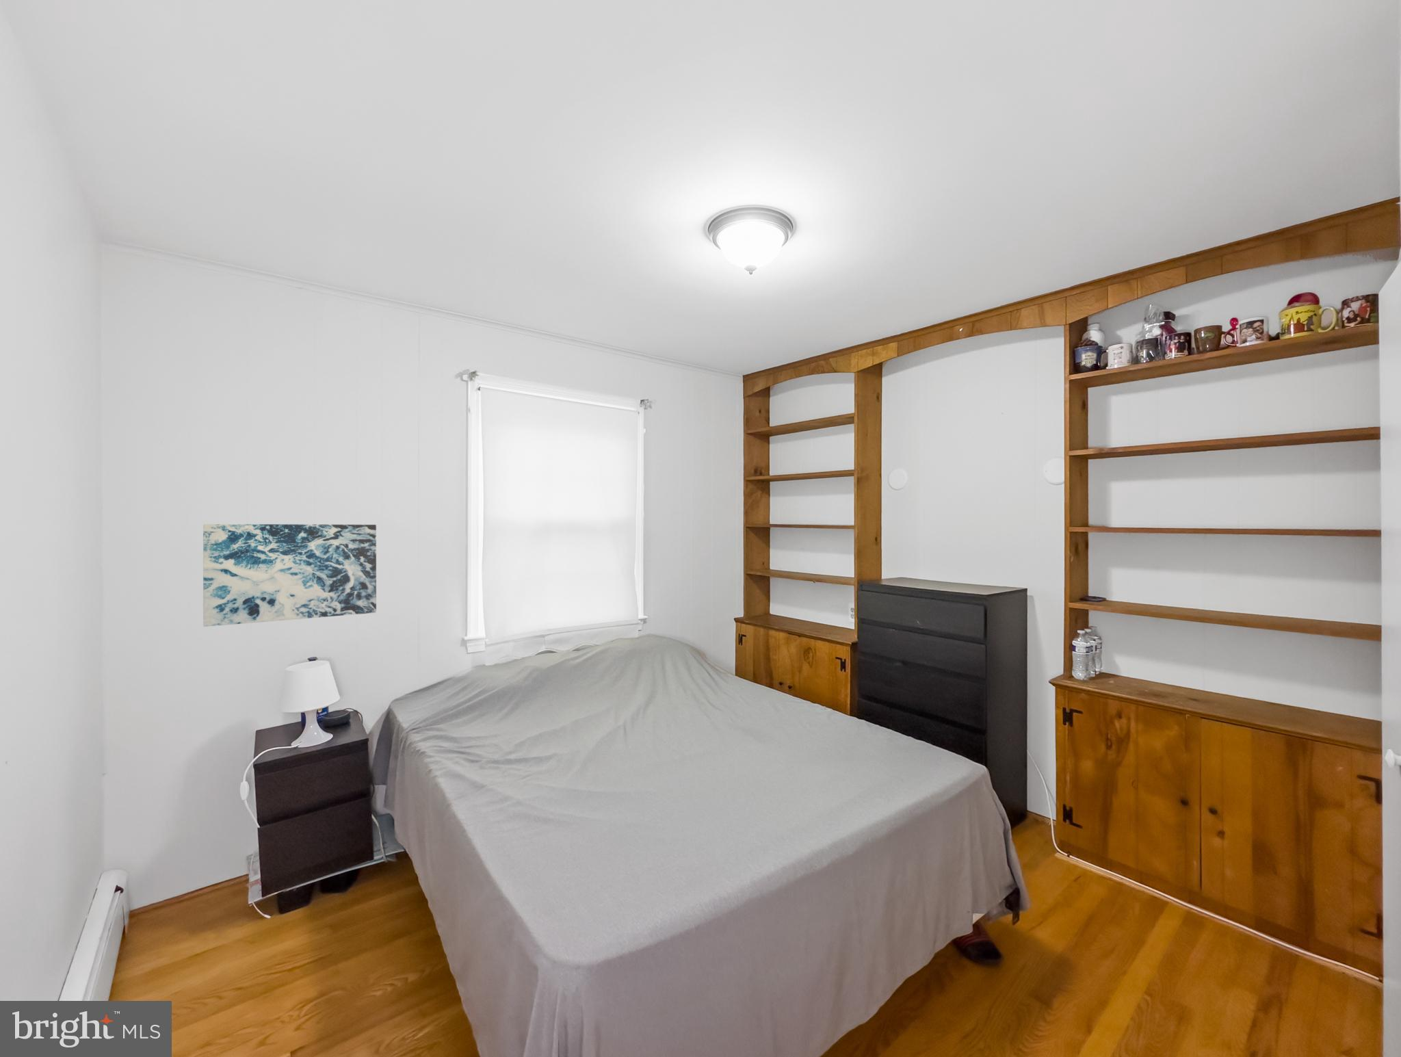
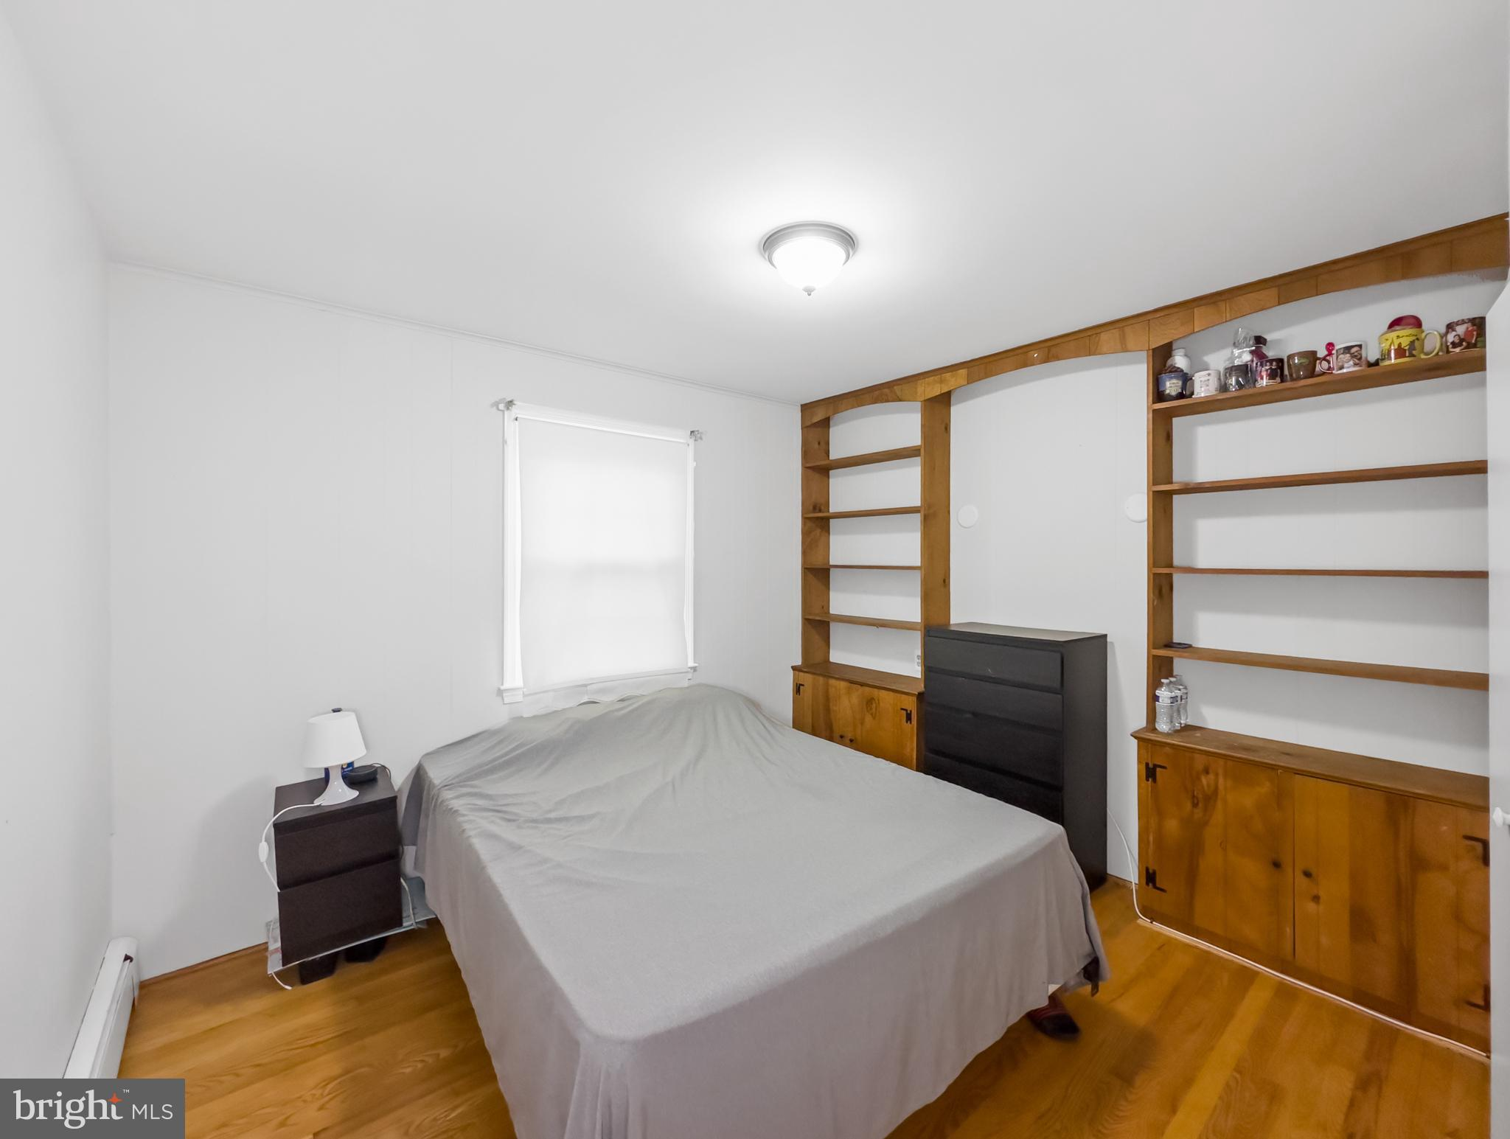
- wall art [202,523,377,627]
